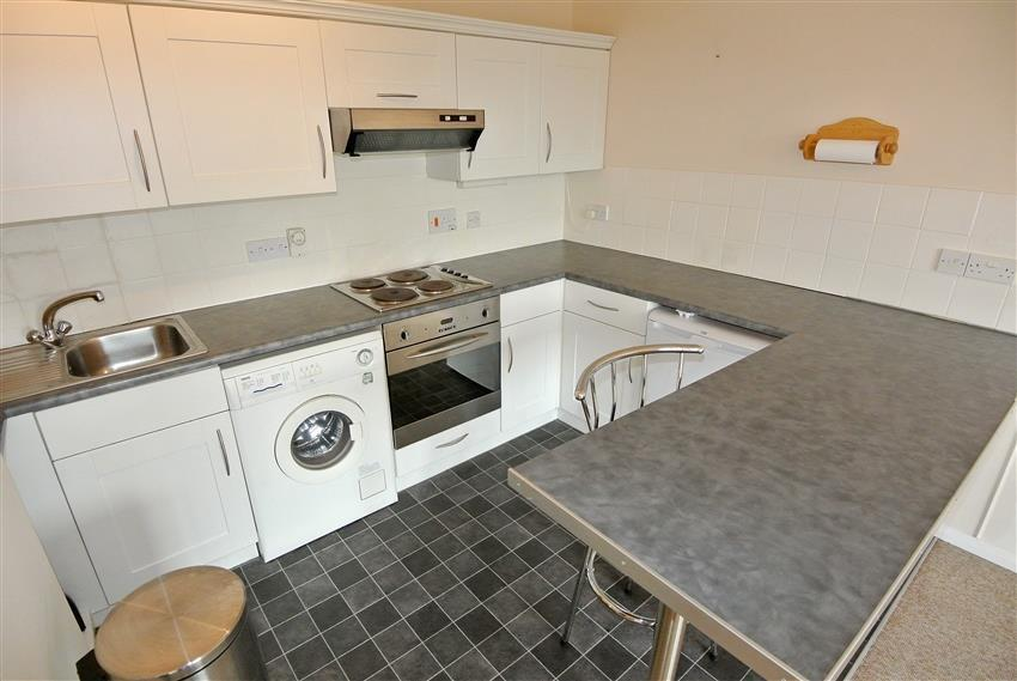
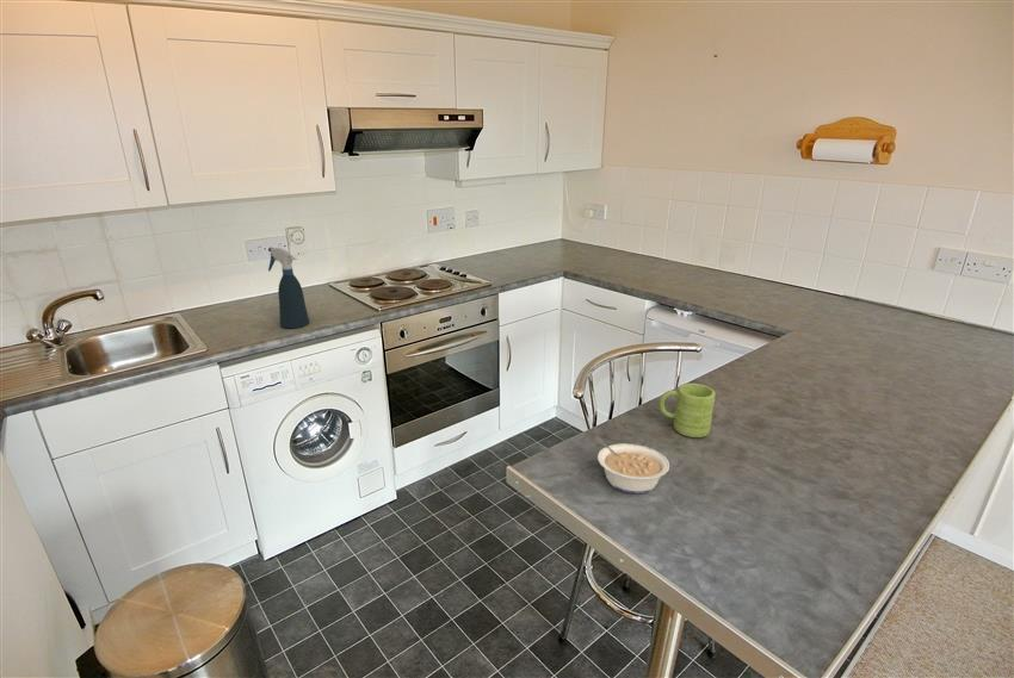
+ spray bottle [267,247,310,330]
+ mug [659,382,717,438]
+ legume [594,435,670,494]
